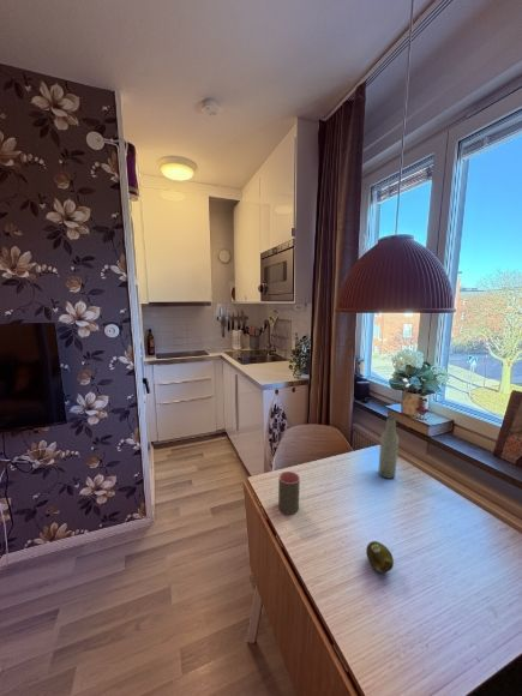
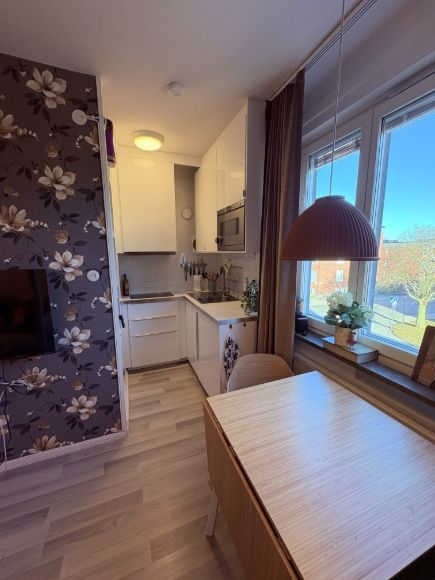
- fruit [365,540,395,574]
- cup [277,470,301,516]
- bottle [378,416,400,480]
